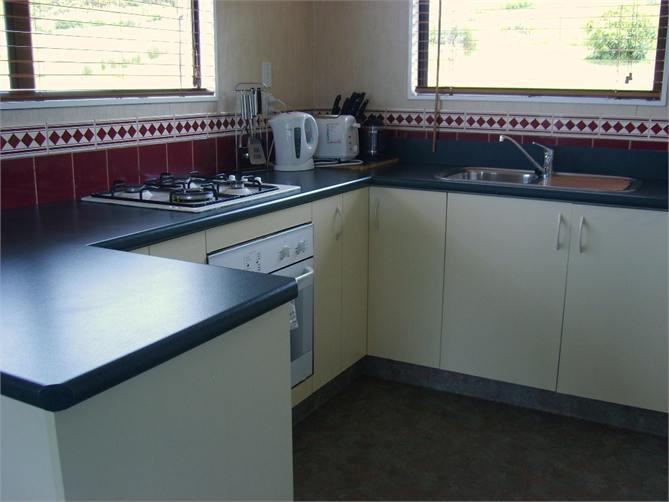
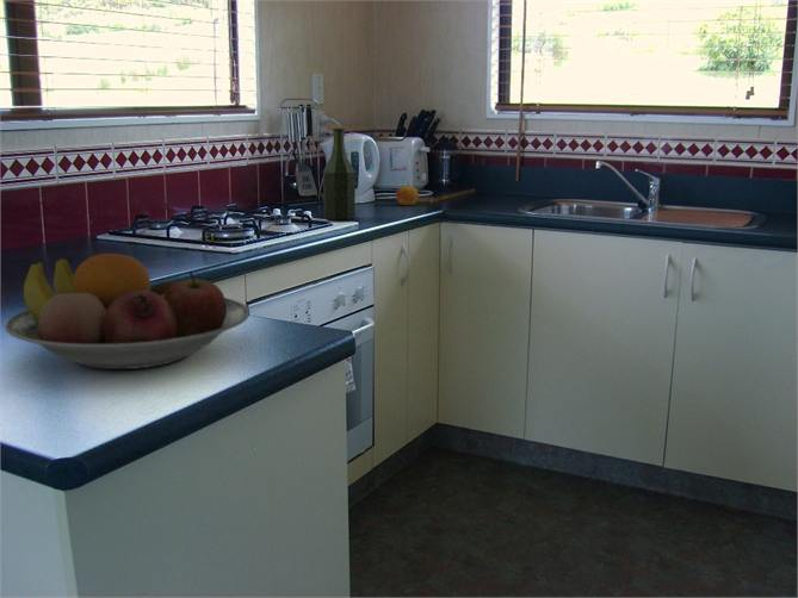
+ apple [395,181,420,206]
+ fruit bowl [4,253,250,370]
+ bottle [322,127,357,222]
